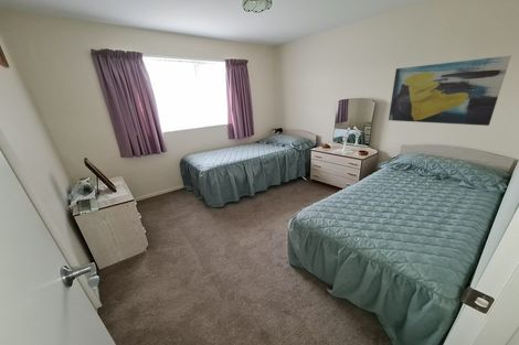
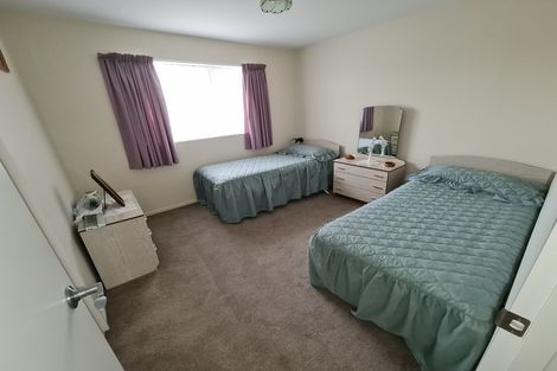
- wall art [388,55,512,127]
